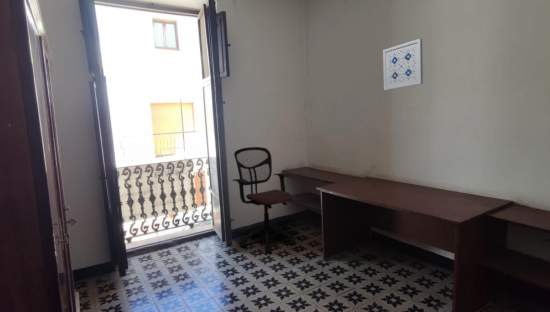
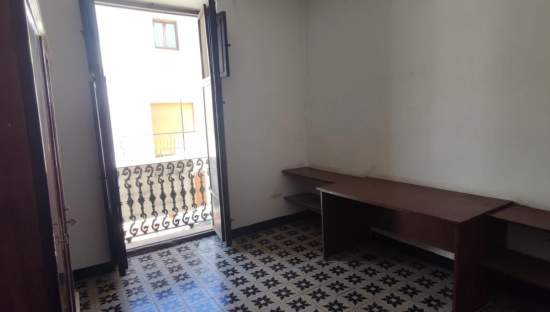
- office chair [232,146,297,254]
- wall art [382,38,424,91]
